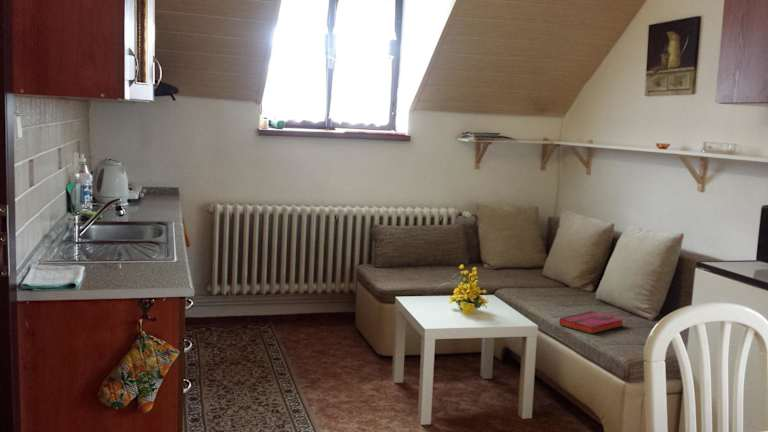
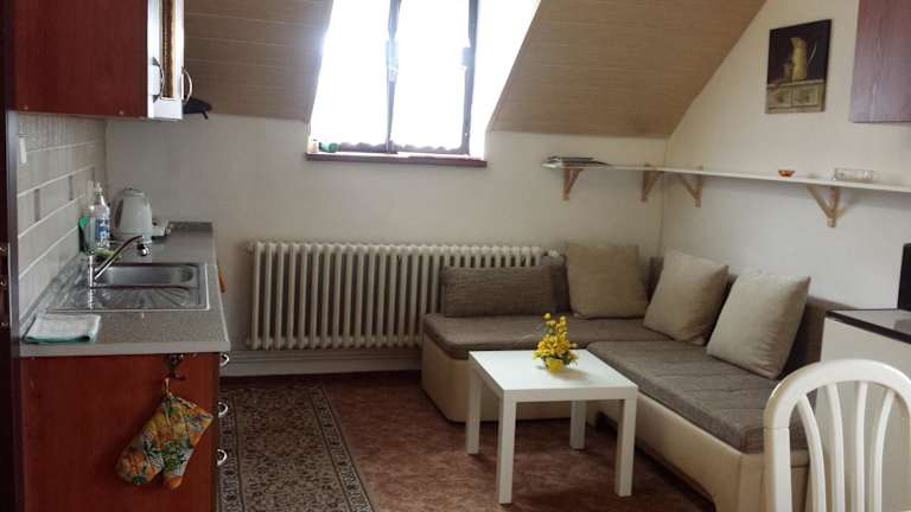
- hardback book [558,310,625,335]
